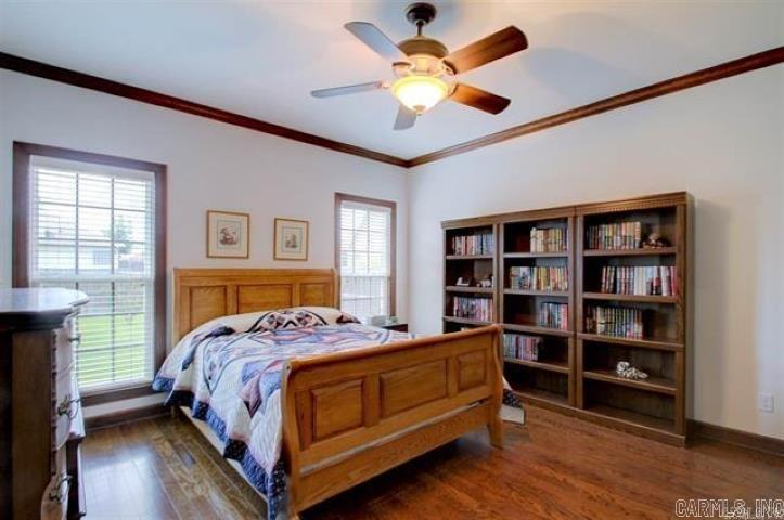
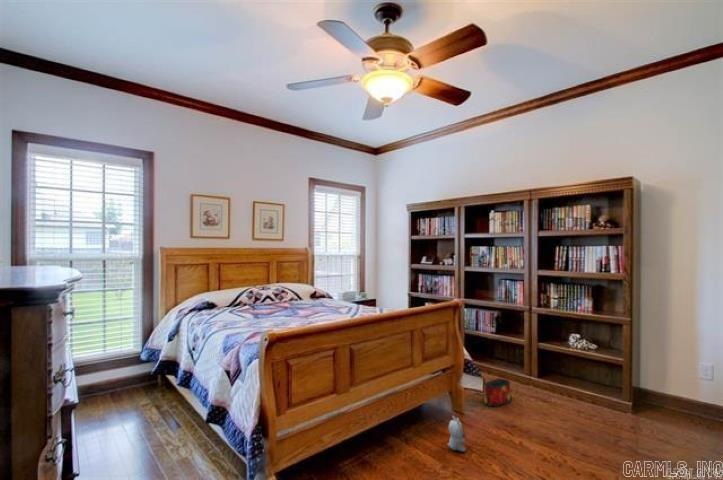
+ bag [484,377,513,408]
+ plush toy [446,415,467,453]
